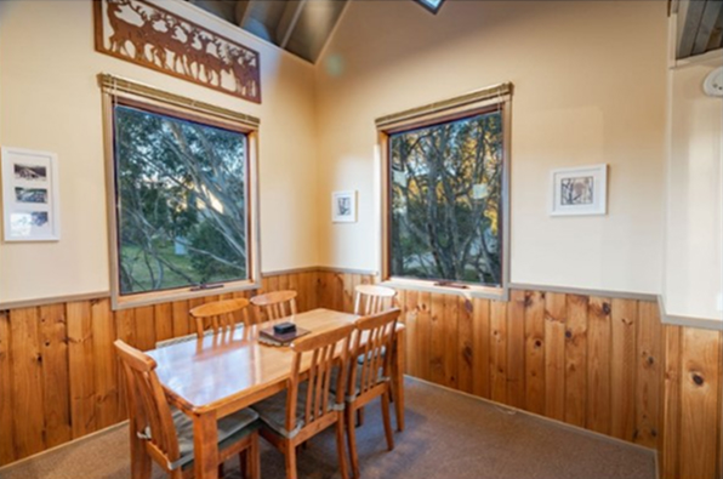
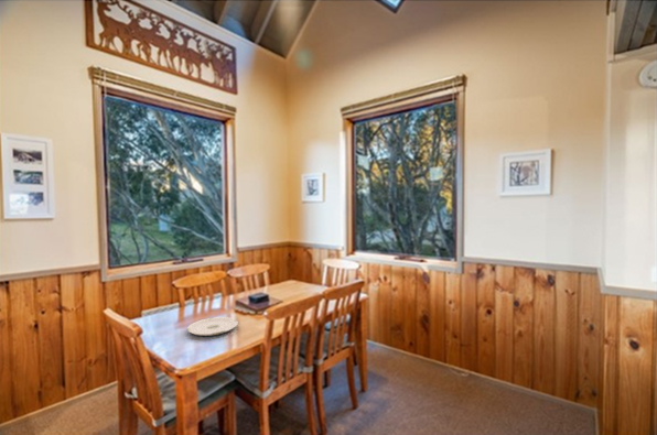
+ plate [186,316,239,337]
